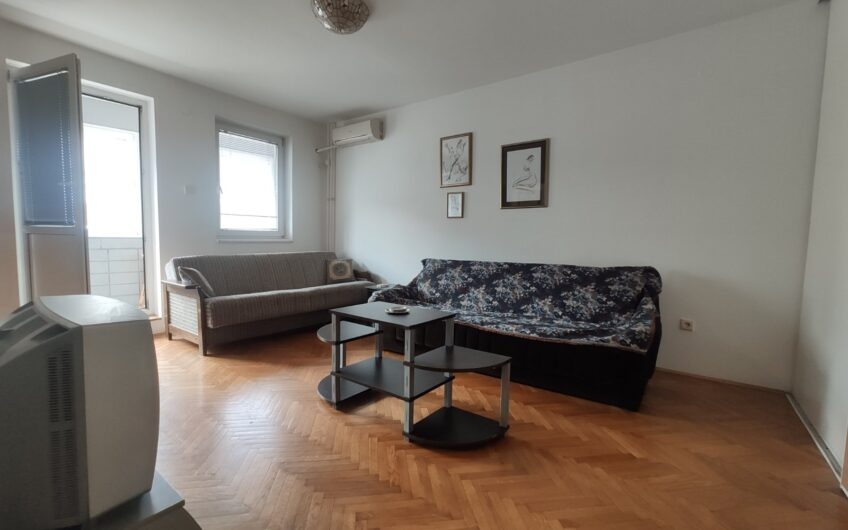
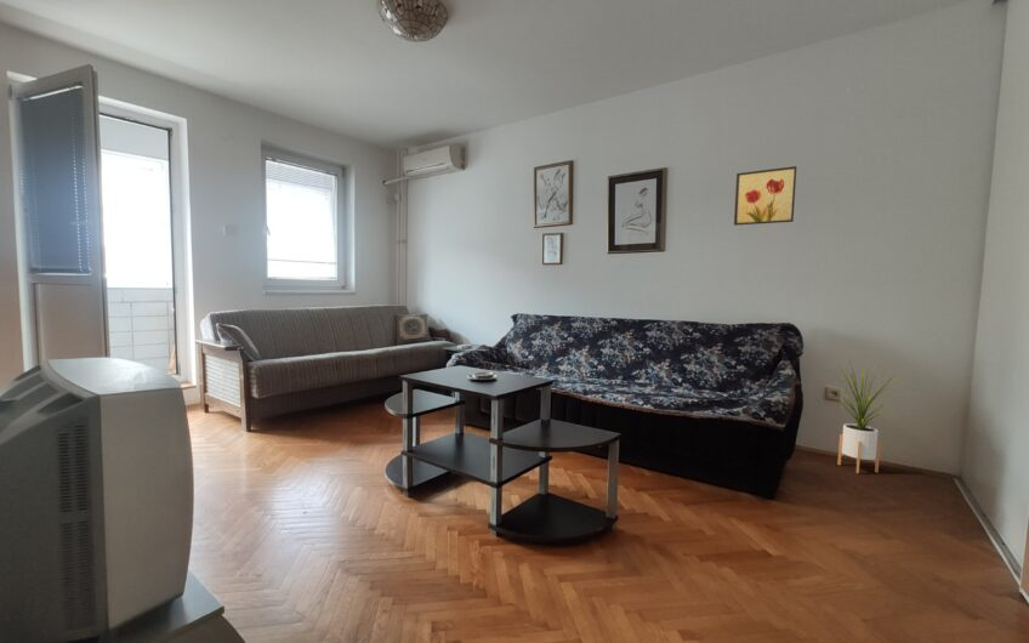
+ wall art [733,165,797,227]
+ house plant [829,359,903,474]
